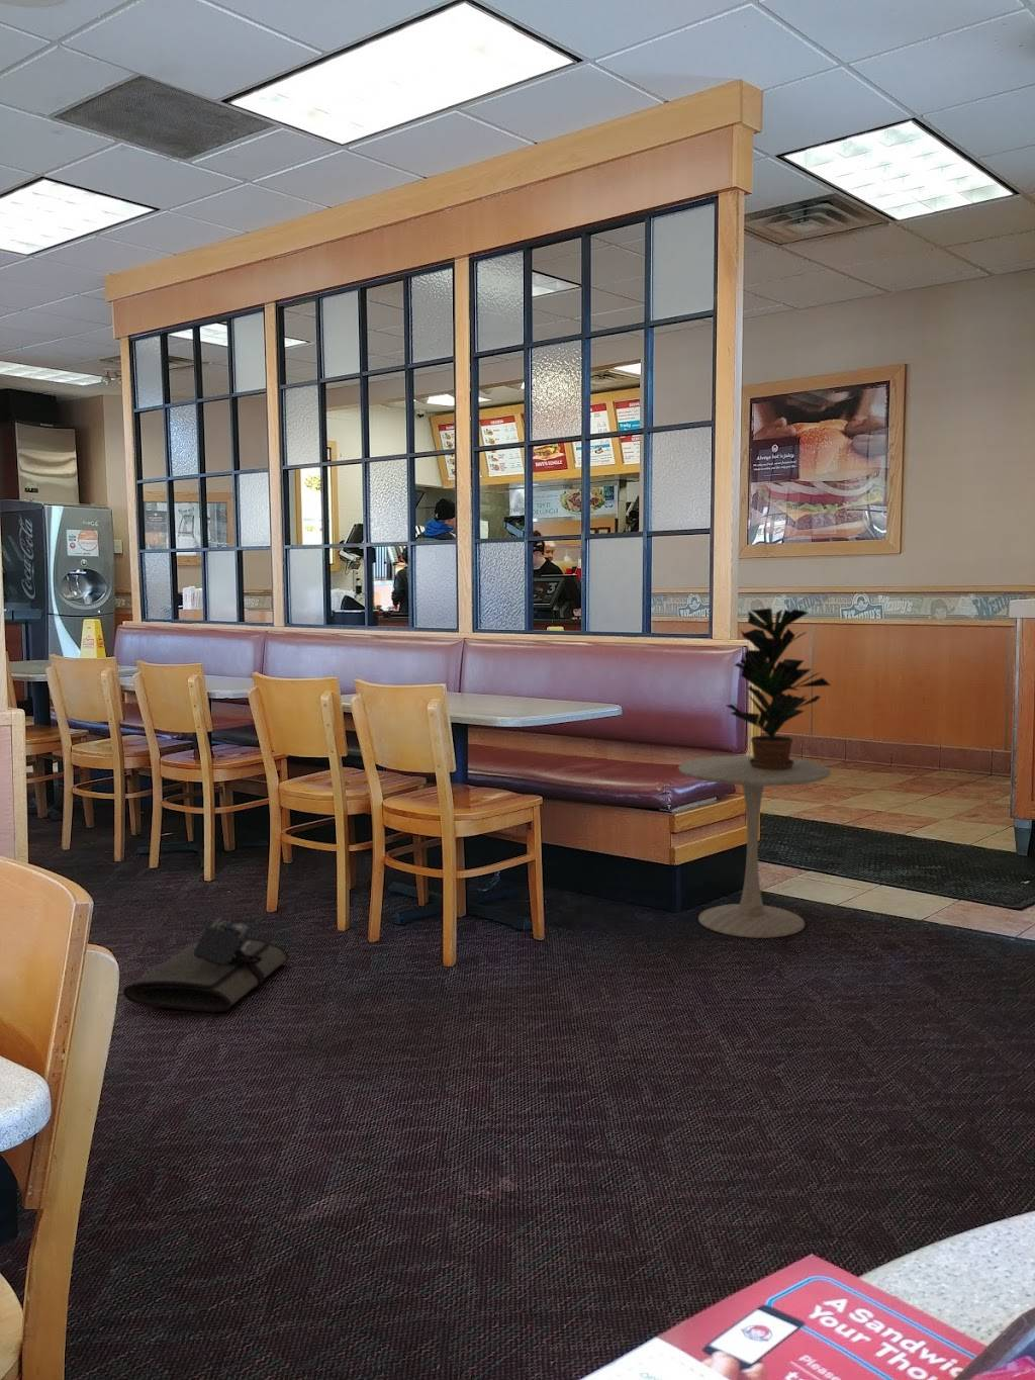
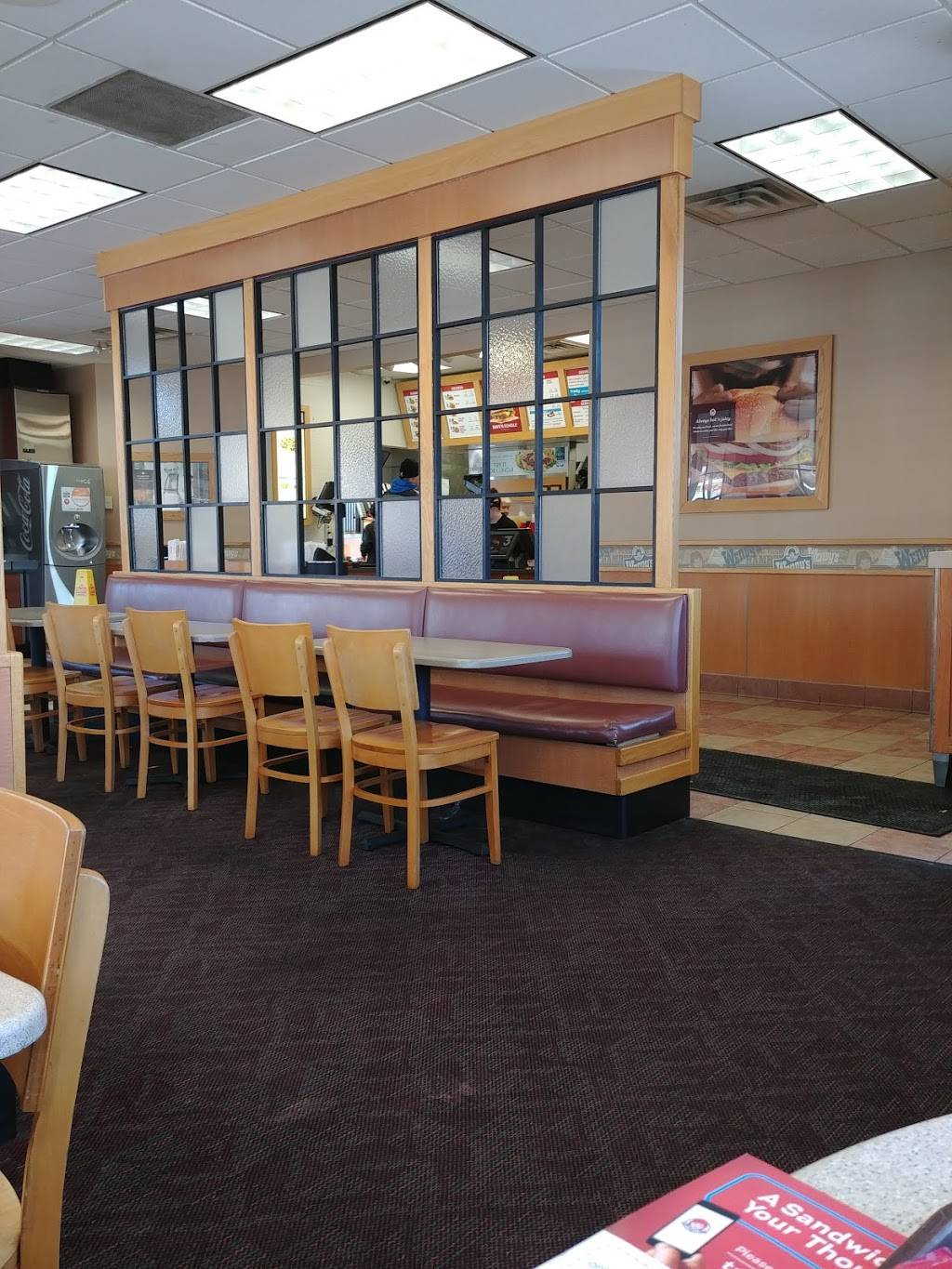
- tool roll [122,936,290,1014]
- side table [677,755,832,940]
- potted plant [726,608,832,769]
- lunch box [195,916,251,966]
